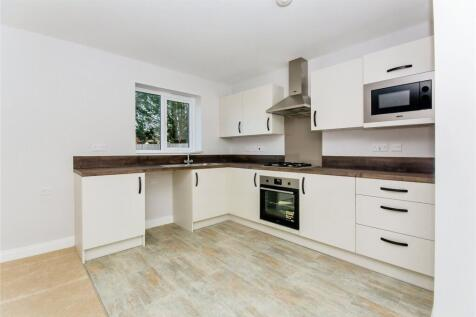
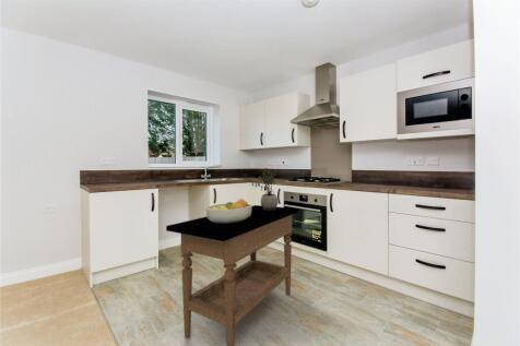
+ side table [165,204,299,346]
+ fruit bowl [204,198,253,224]
+ potted plant [249,167,279,211]
